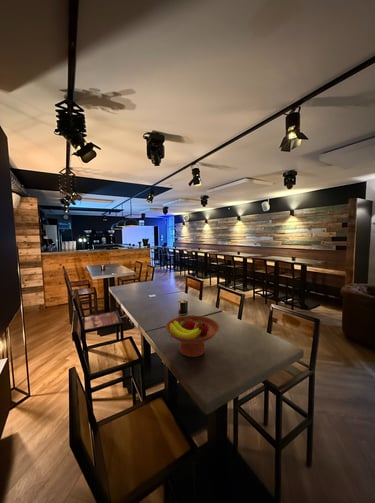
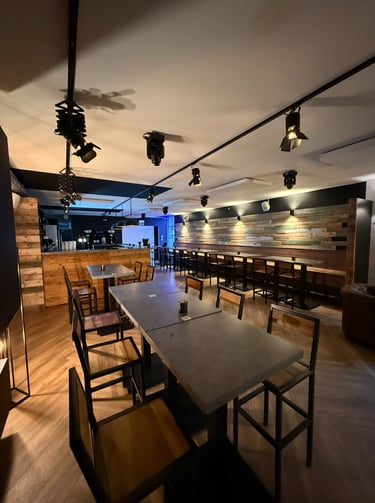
- fruit bowl [165,314,220,358]
